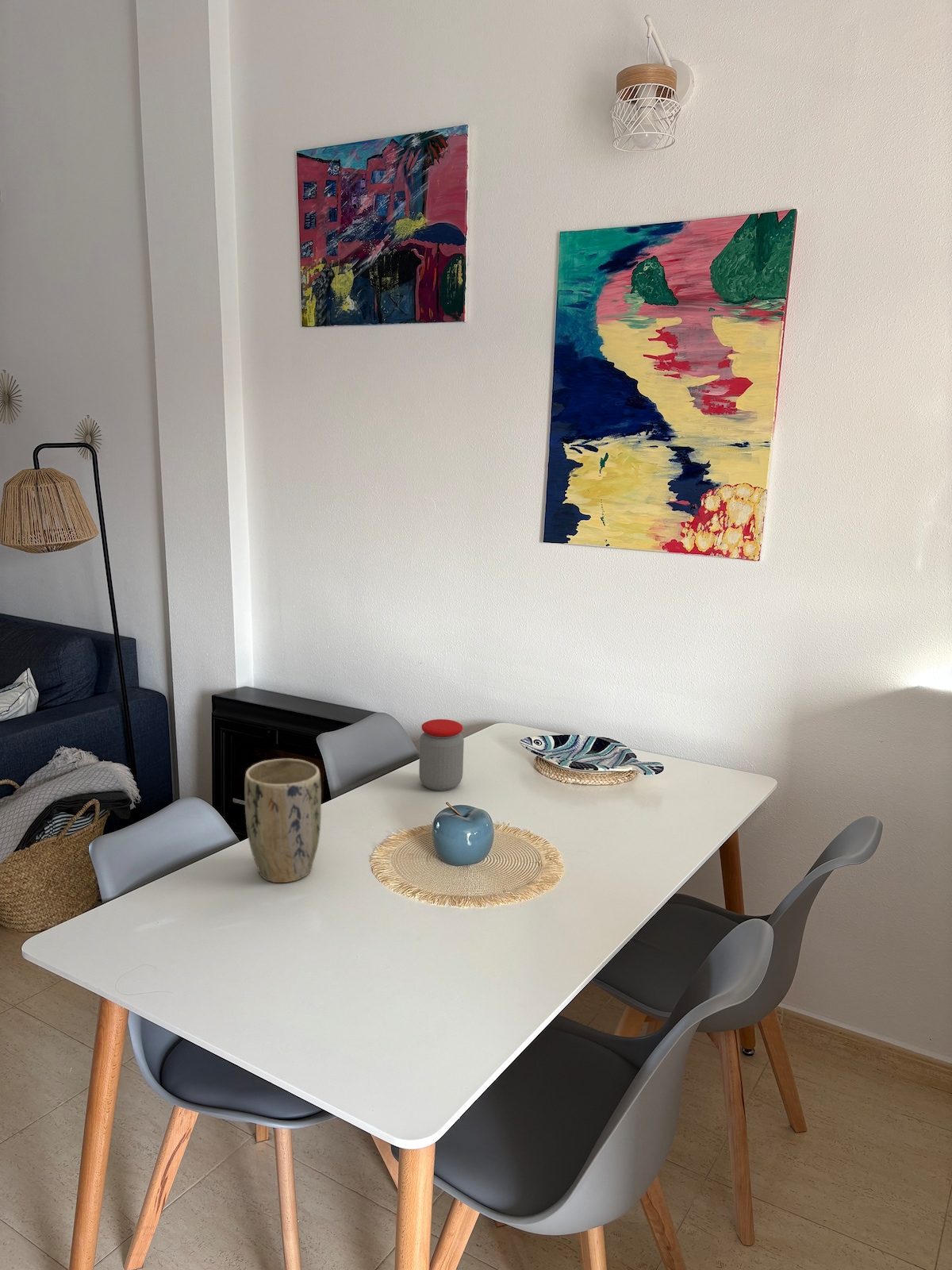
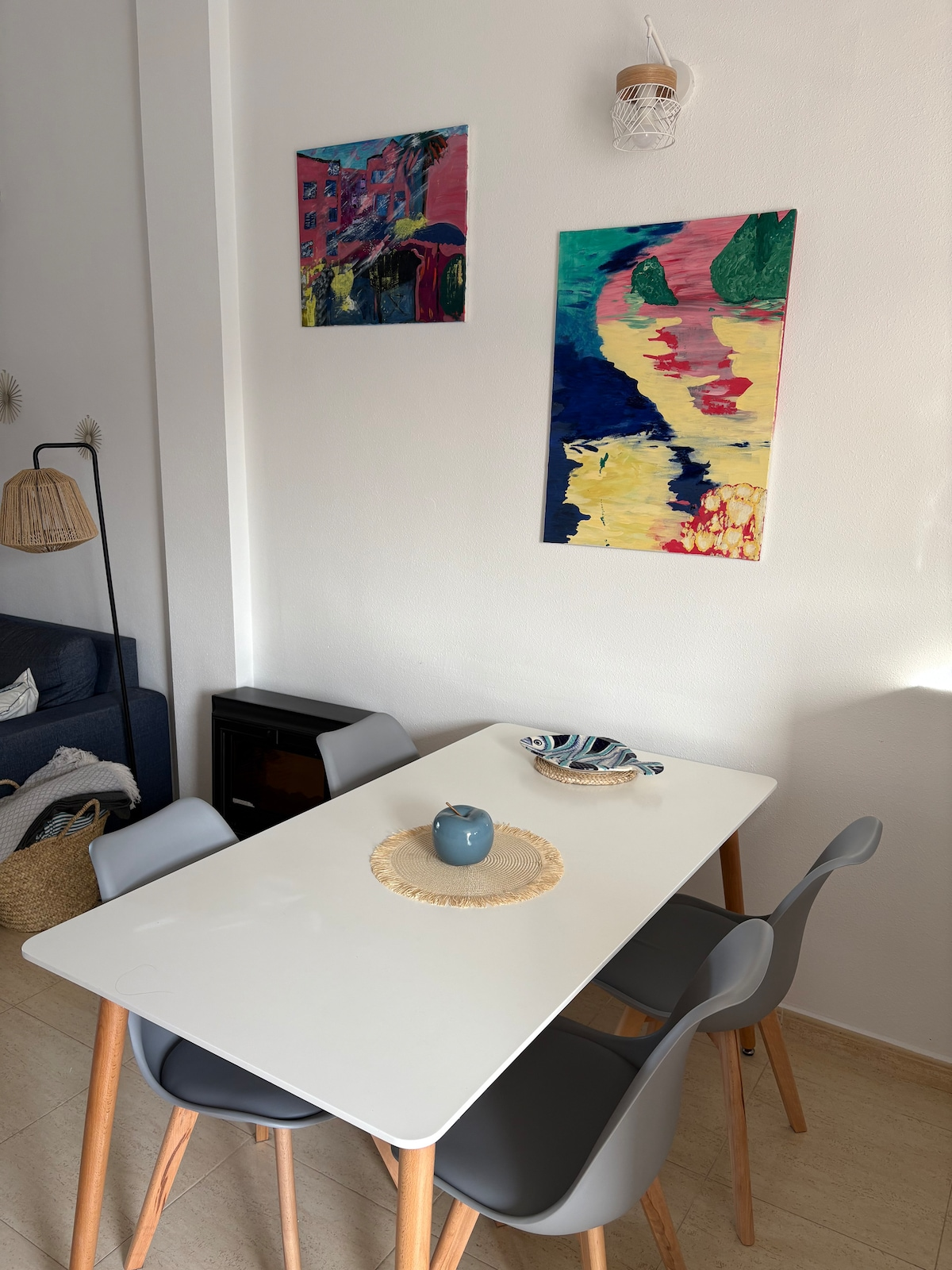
- plant pot [244,758,322,883]
- jar [418,718,465,791]
